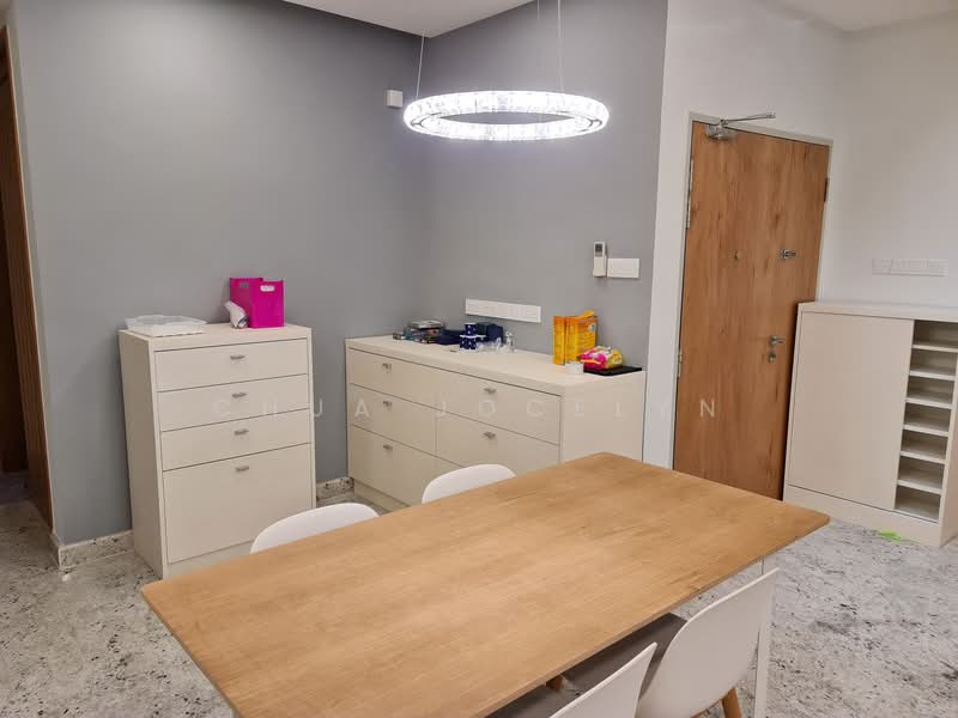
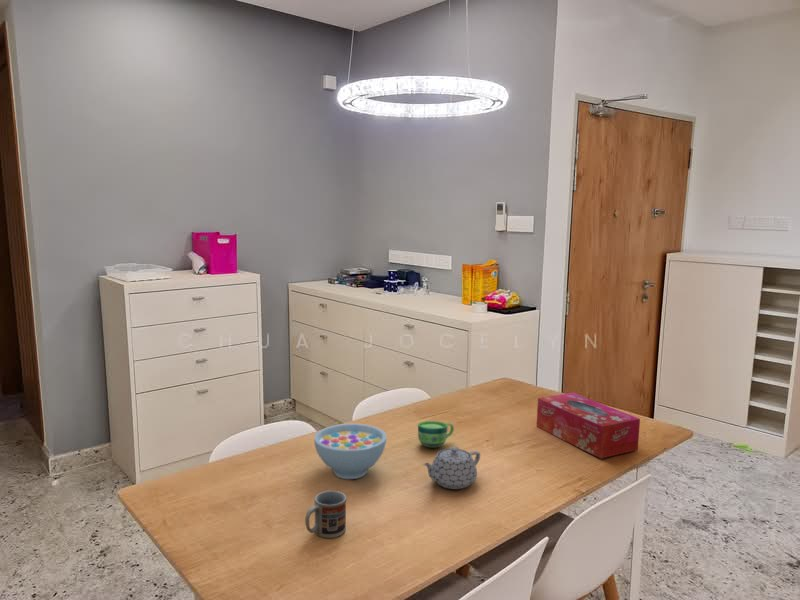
+ tissue box [536,392,641,459]
+ teapot [422,446,481,490]
+ bowl [313,423,388,480]
+ cup [304,490,348,539]
+ cup [417,420,455,449]
